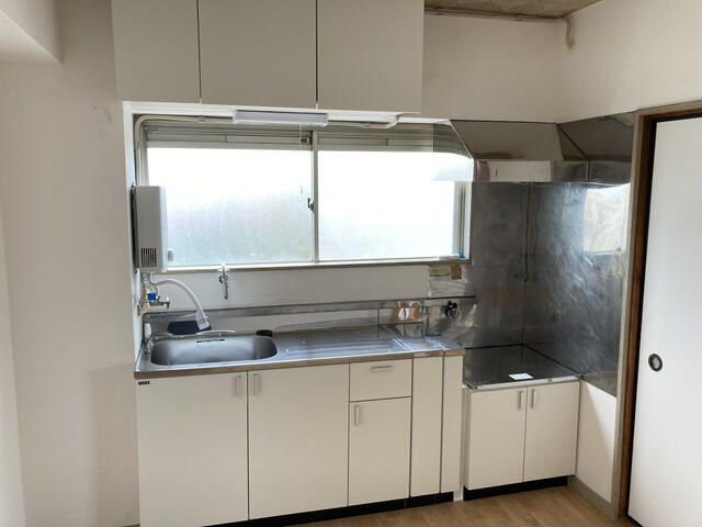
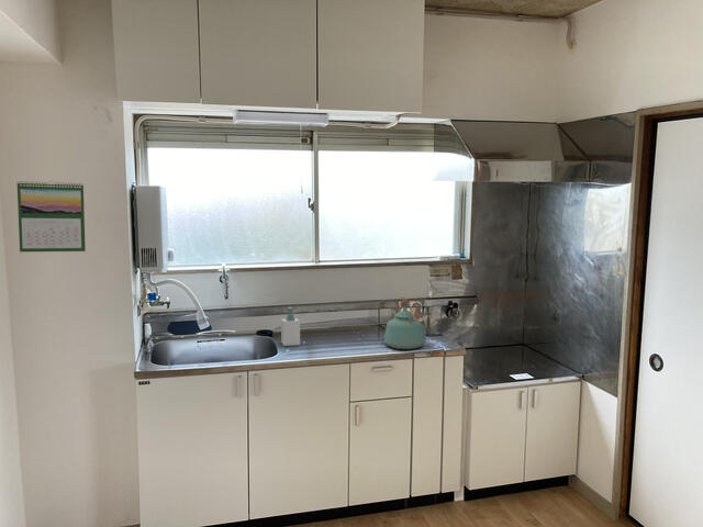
+ calendar [16,180,87,253]
+ soap bottle [280,306,301,347]
+ kettle [383,296,426,350]
